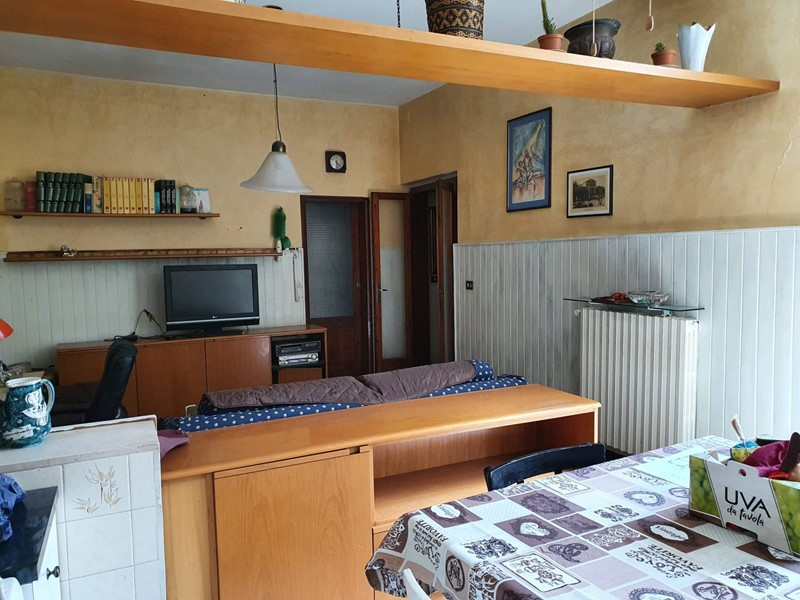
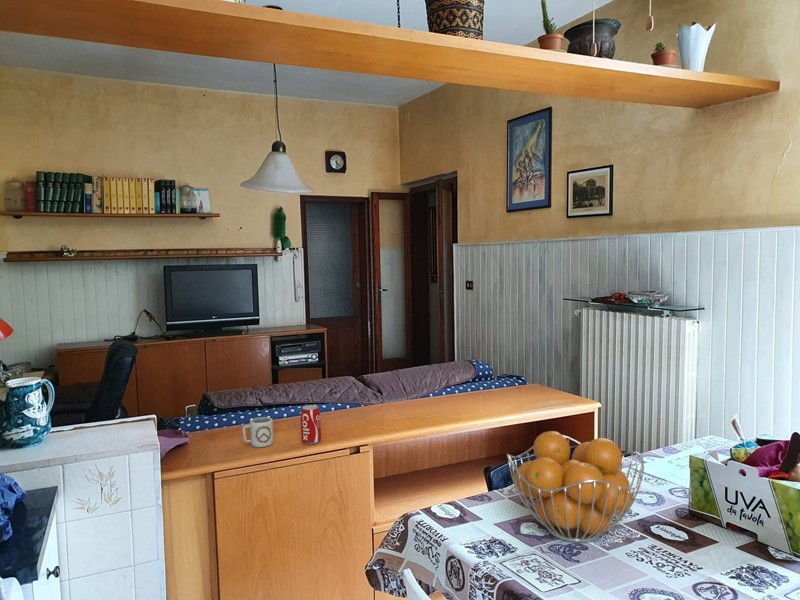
+ fruit basket [506,430,645,543]
+ beverage can [300,404,322,445]
+ cup [241,416,274,448]
